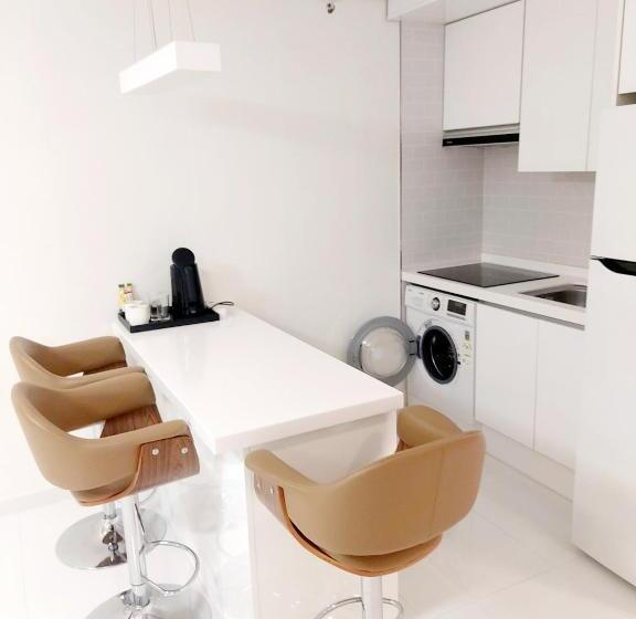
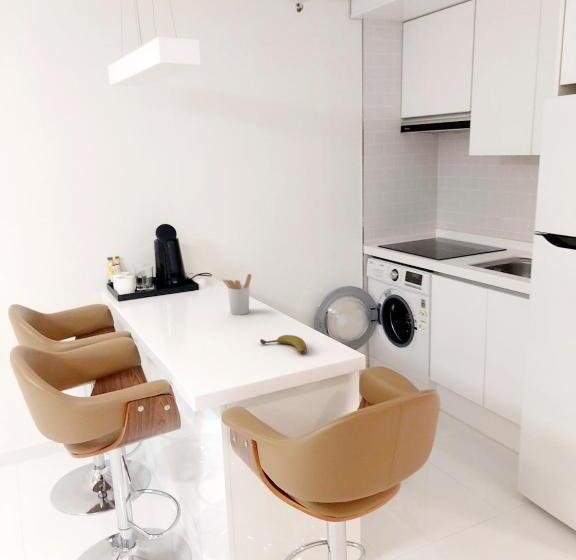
+ utensil holder [222,273,252,316]
+ fruit [259,334,308,354]
